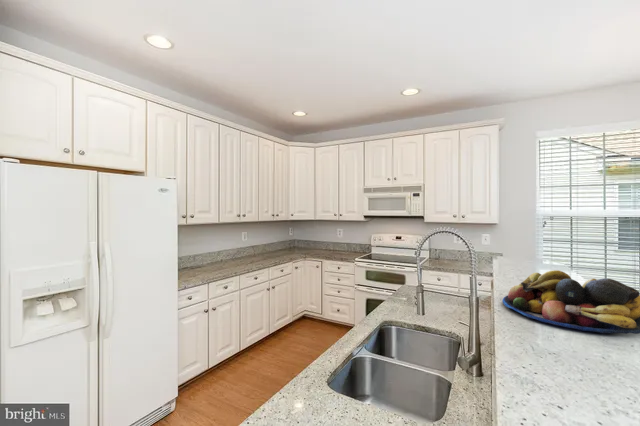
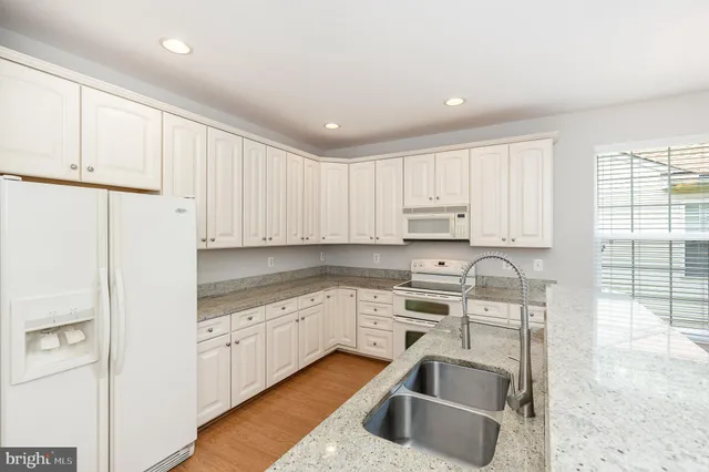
- fruit bowl [502,269,640,335]
